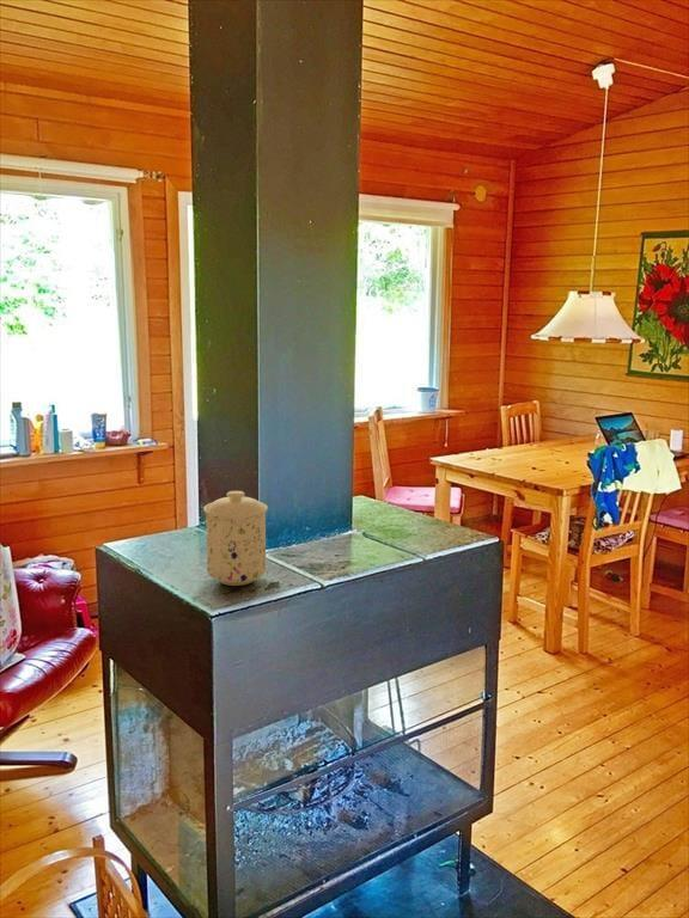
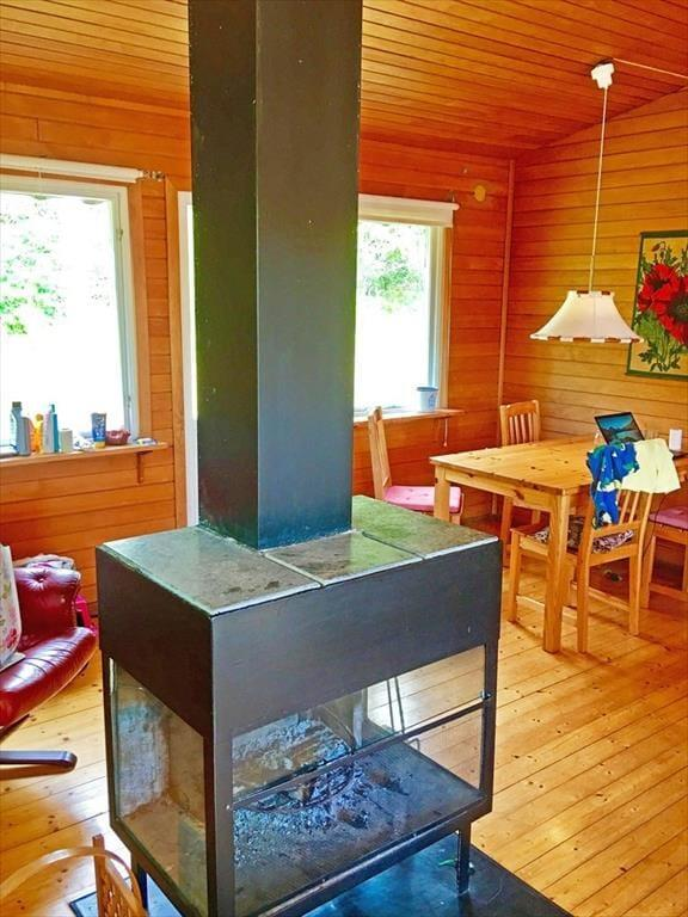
- mug [202,490,269,587]
